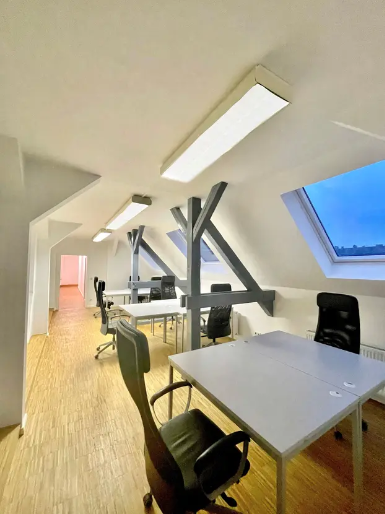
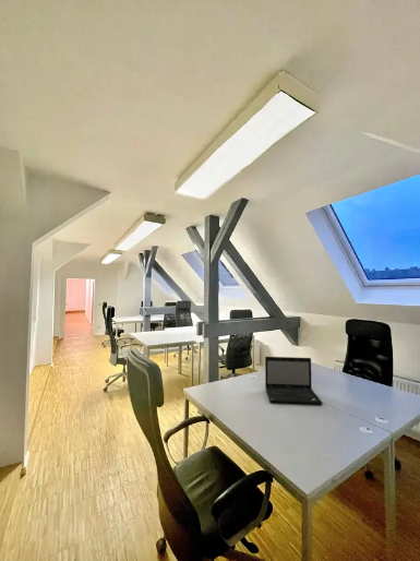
+ laptop [264,356,324,405]
